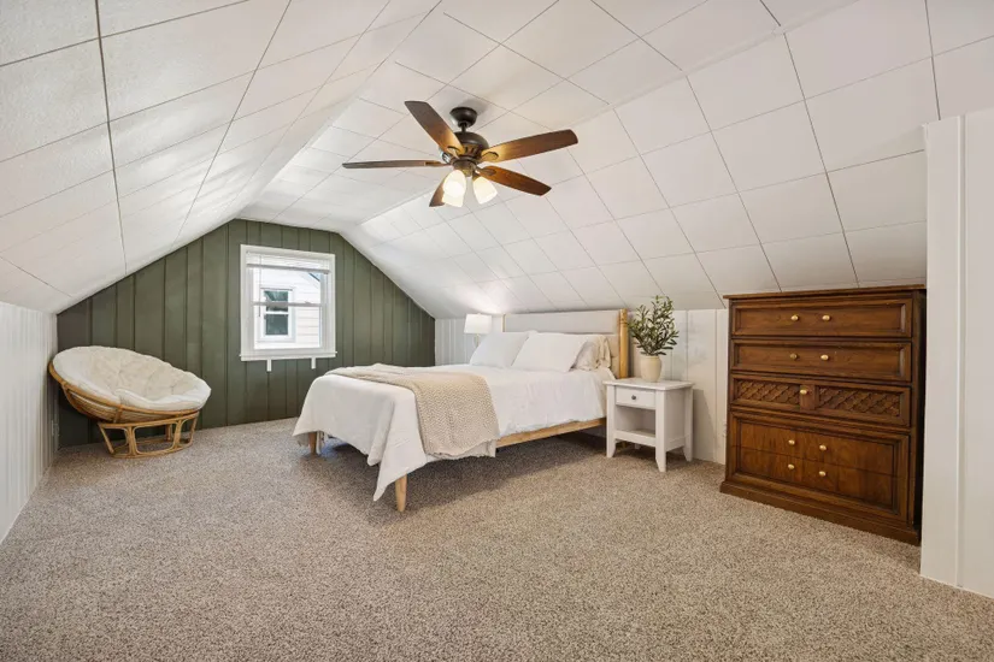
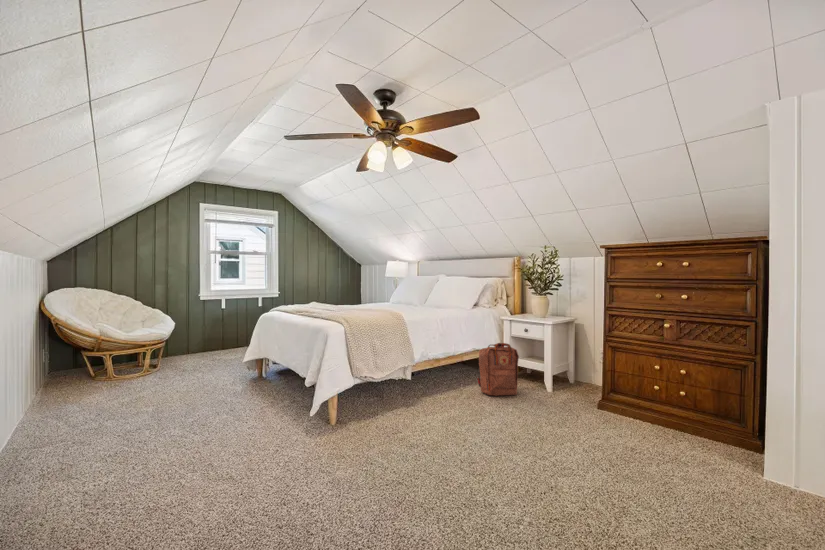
+ backpack [476,342,520,397]
